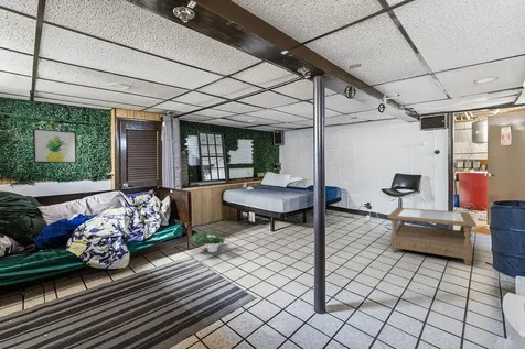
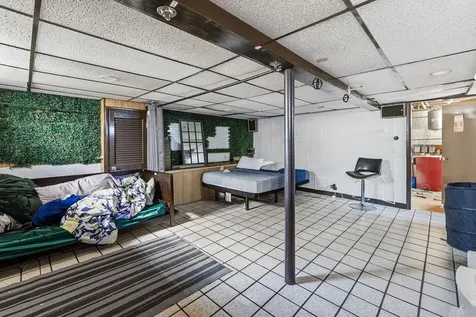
- potted plant [189,229,231,253]
- wall art [32,128,78,164]
- coffee table [387,207,478,265]
